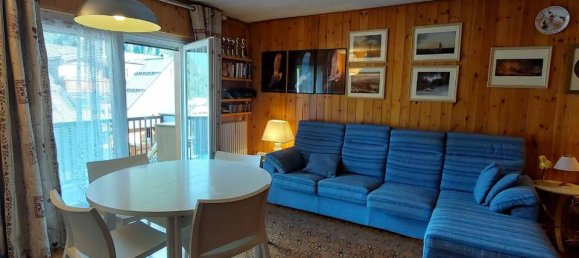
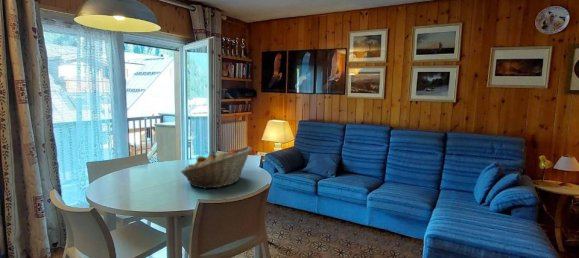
+ fruit basket [180,145,253,190]
